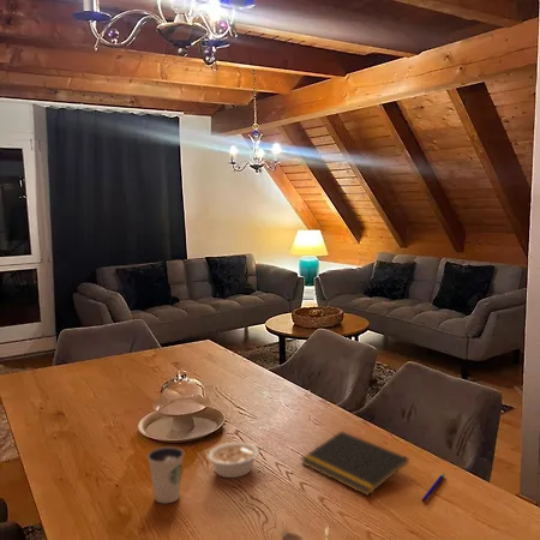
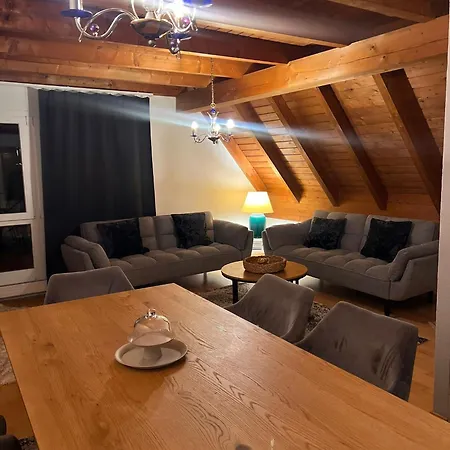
- legume [206,442,270,479]
- dixie cup [146,445,185,504]
- notepad [300,430,410,497]
- pen [420,473,445,504]
